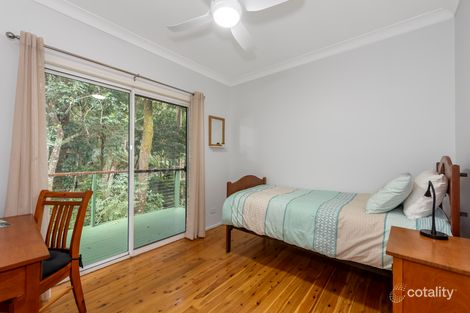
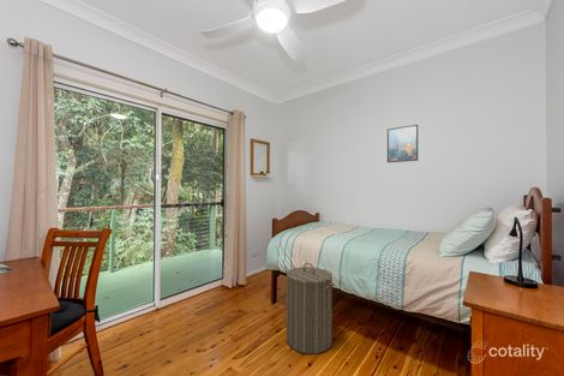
+ laundry hamper [286,262,336,356]
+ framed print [386,124,419,163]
